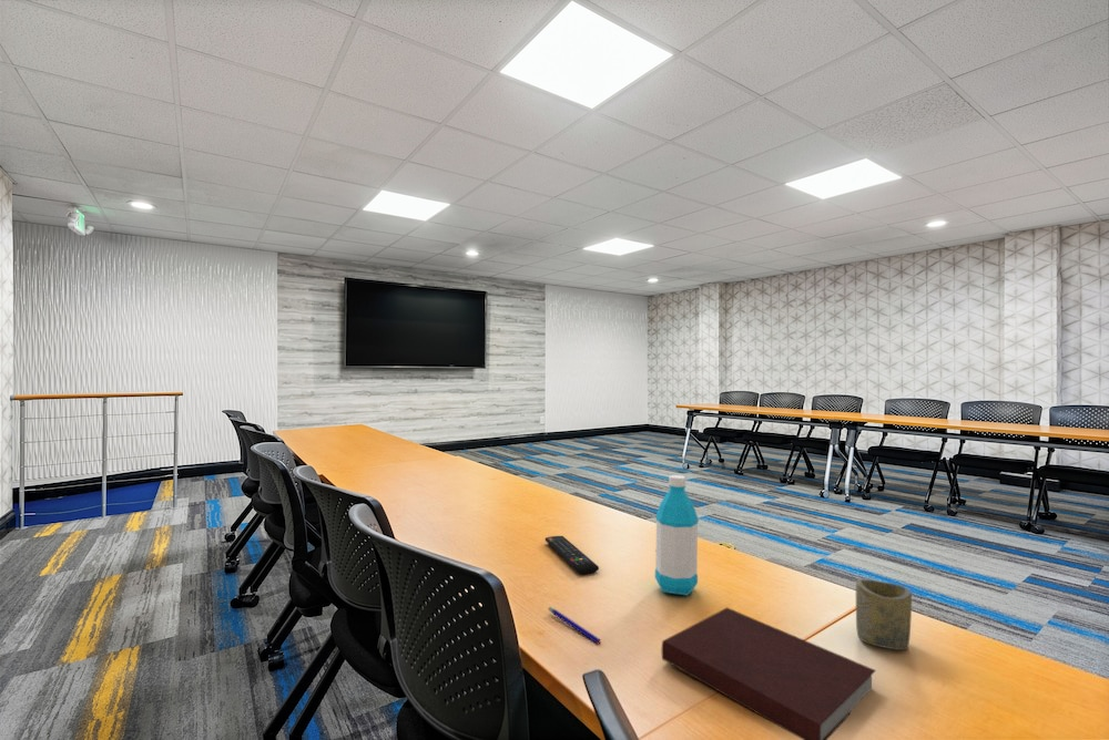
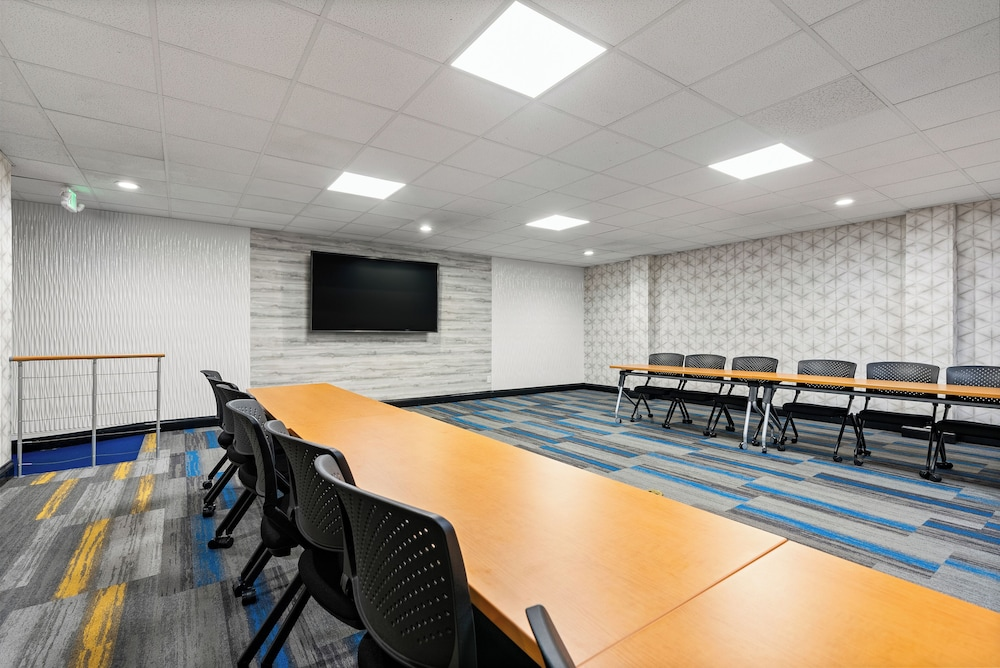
- pen [548,606,602,645]
- cup [855,578,913,651]
- notebook [661,606,877,740]
- remote control [545,535,600,575]
- water bottle [654,474,700,597]
